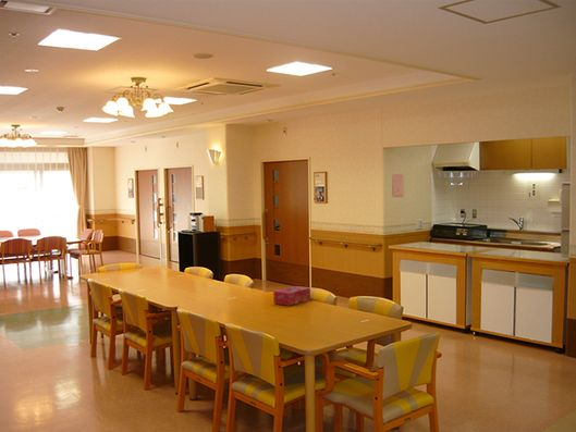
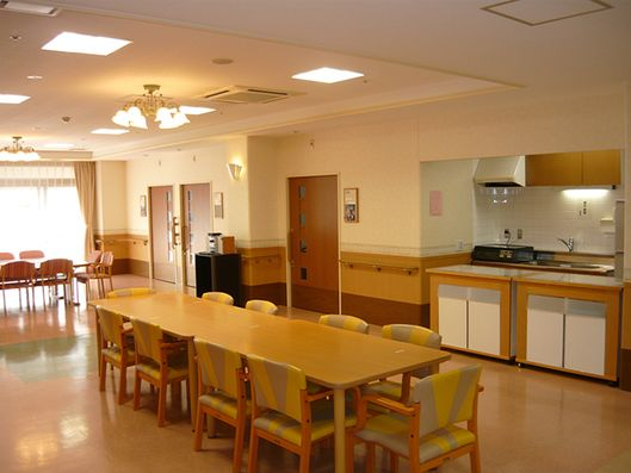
- tissue box [272,285,311,307]
